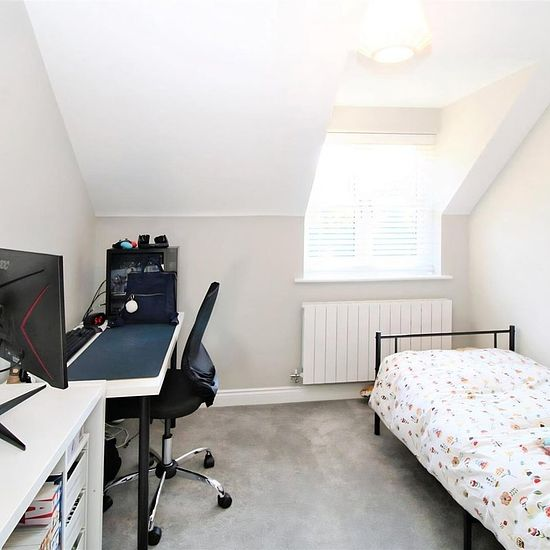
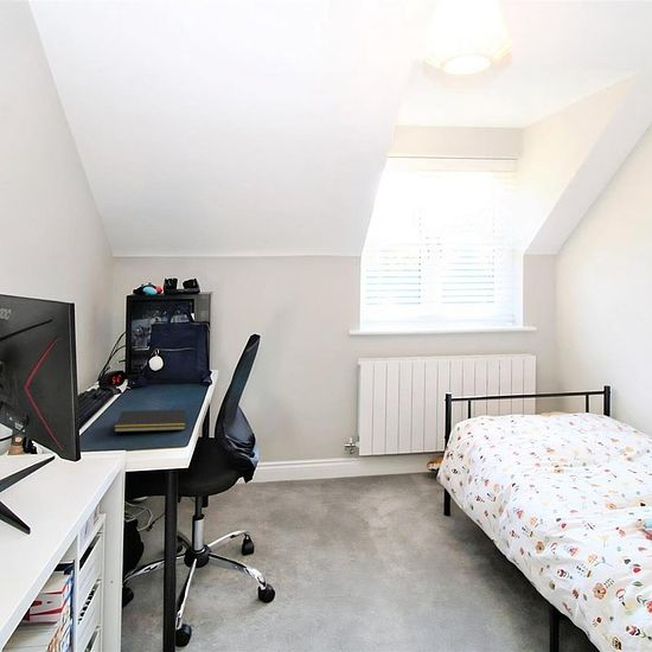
+ notepad [113,409,187,433]
